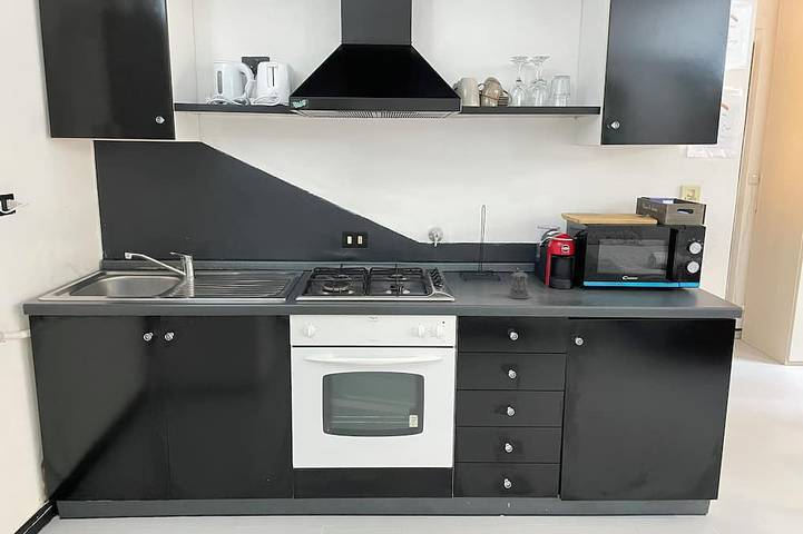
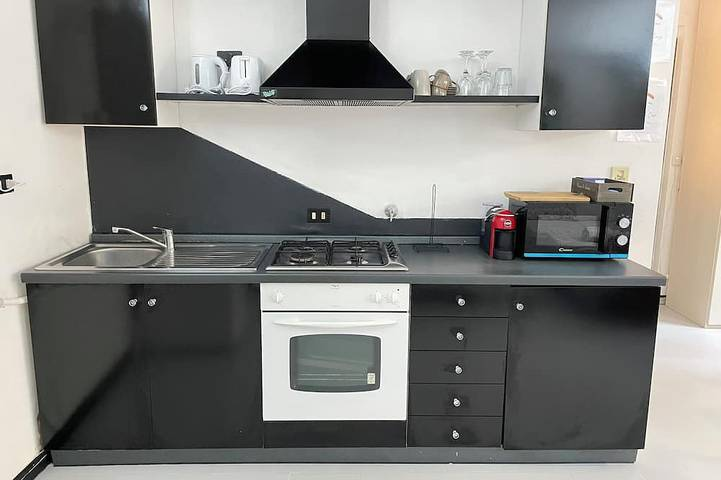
- pepper shaker [507,270,531,299]
